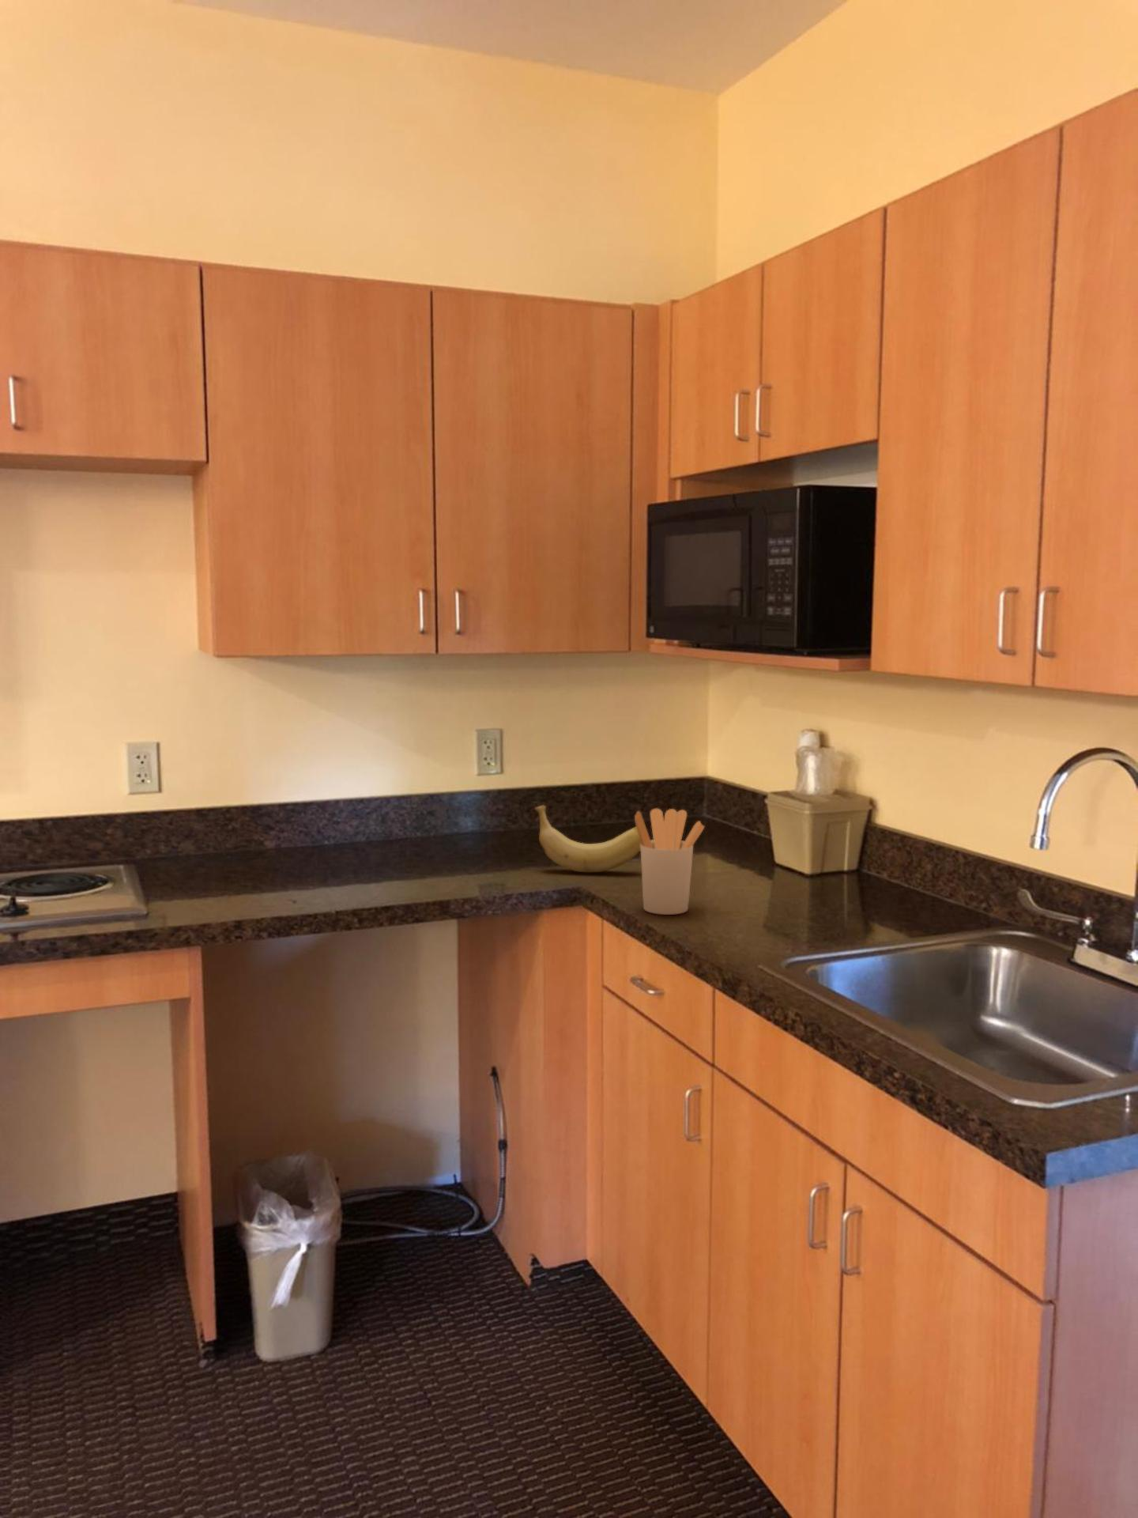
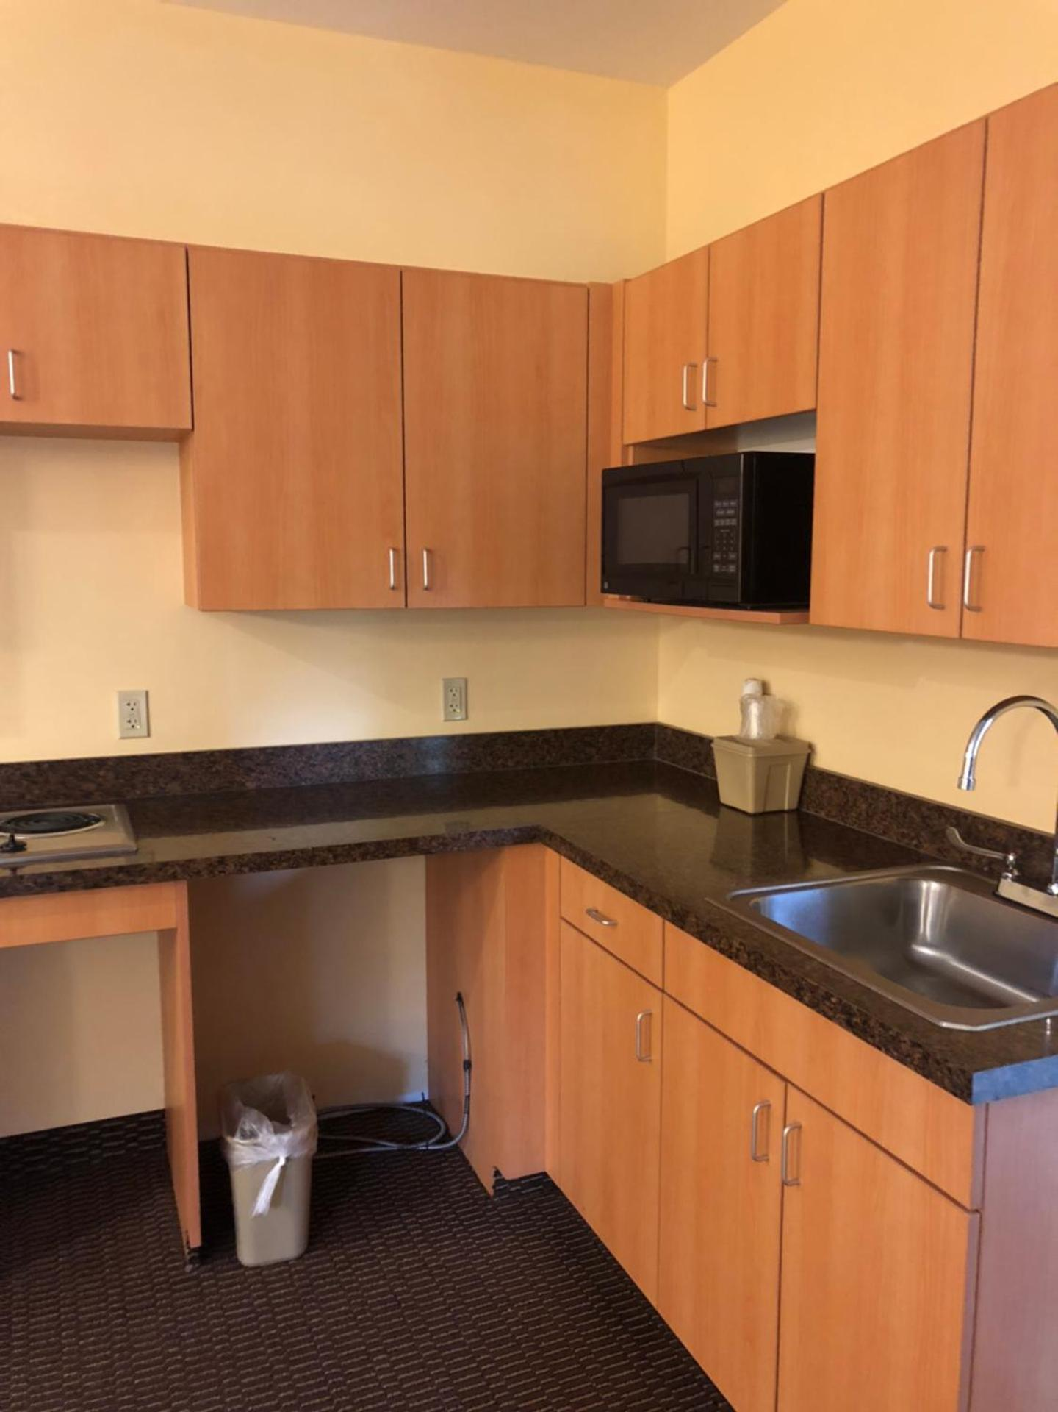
- utensil holder [634,808,705,916]
- banana [534,804,641,873]
